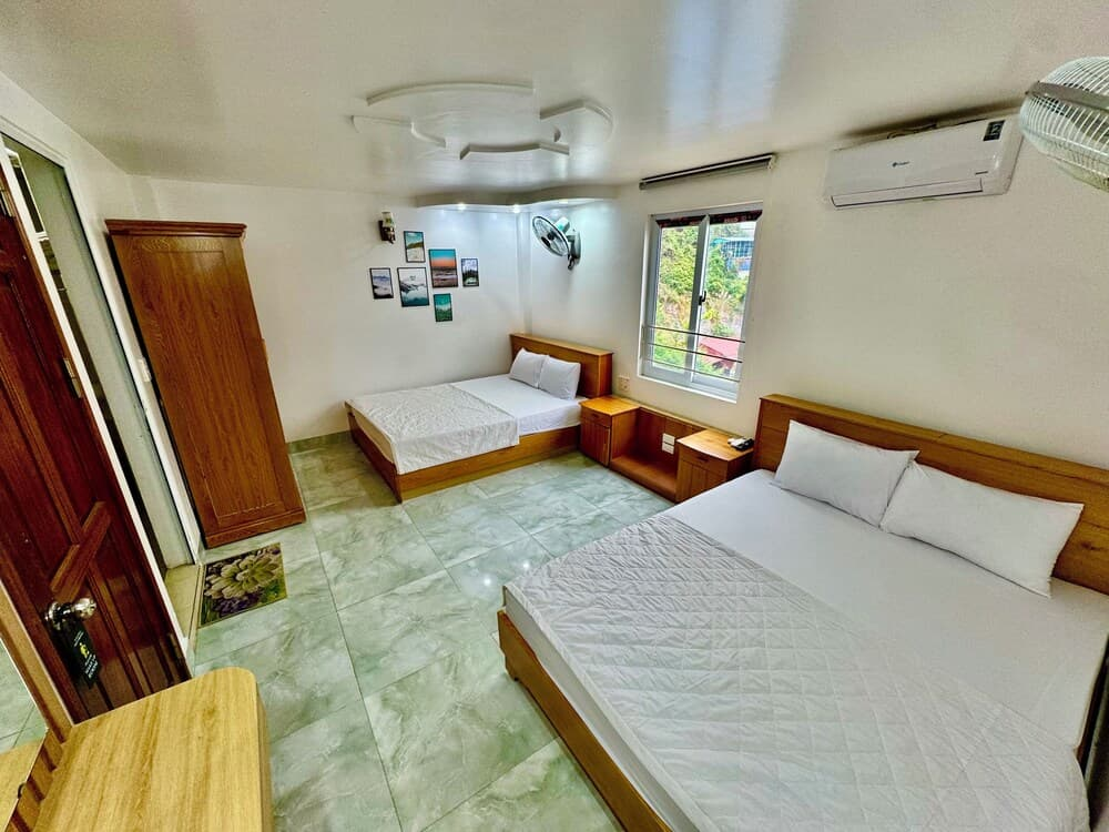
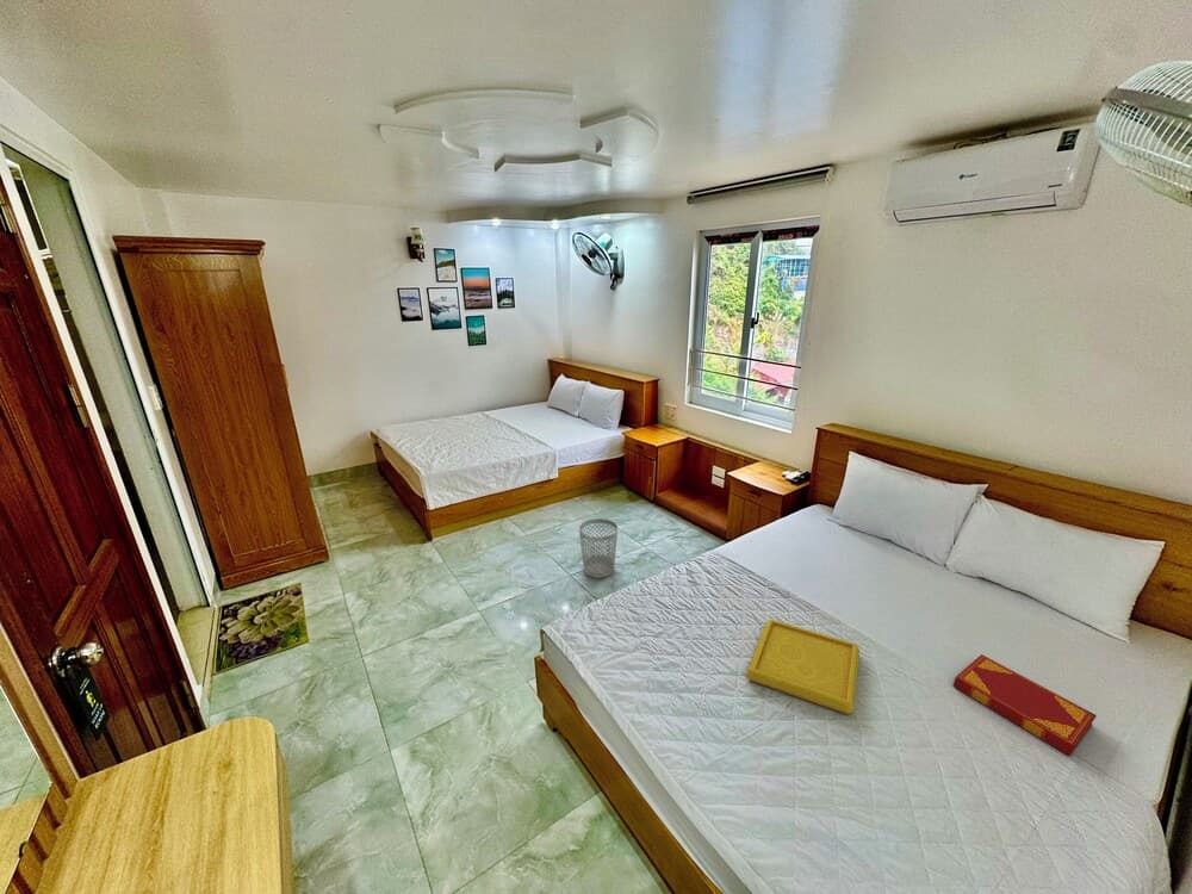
+ hardback book [952,653,1098,757]
+ serving tray [745,617,861,715]
+ wastebasket [578,517,619,579]
